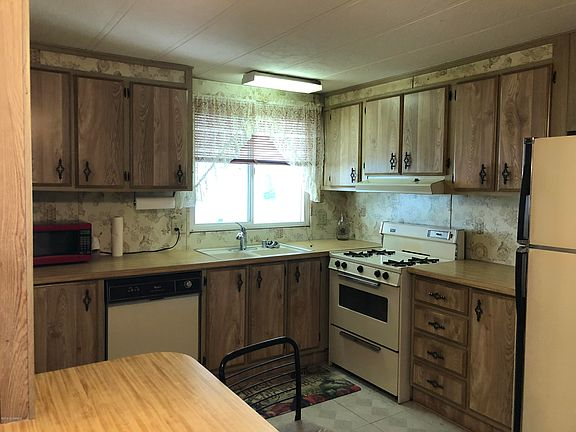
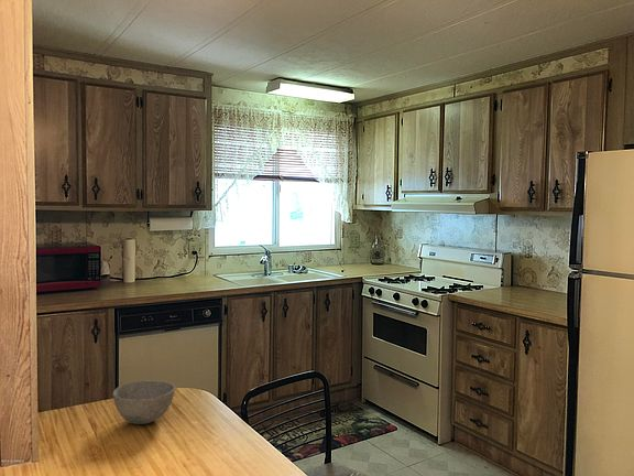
+ bowl [112,379,176,425]
